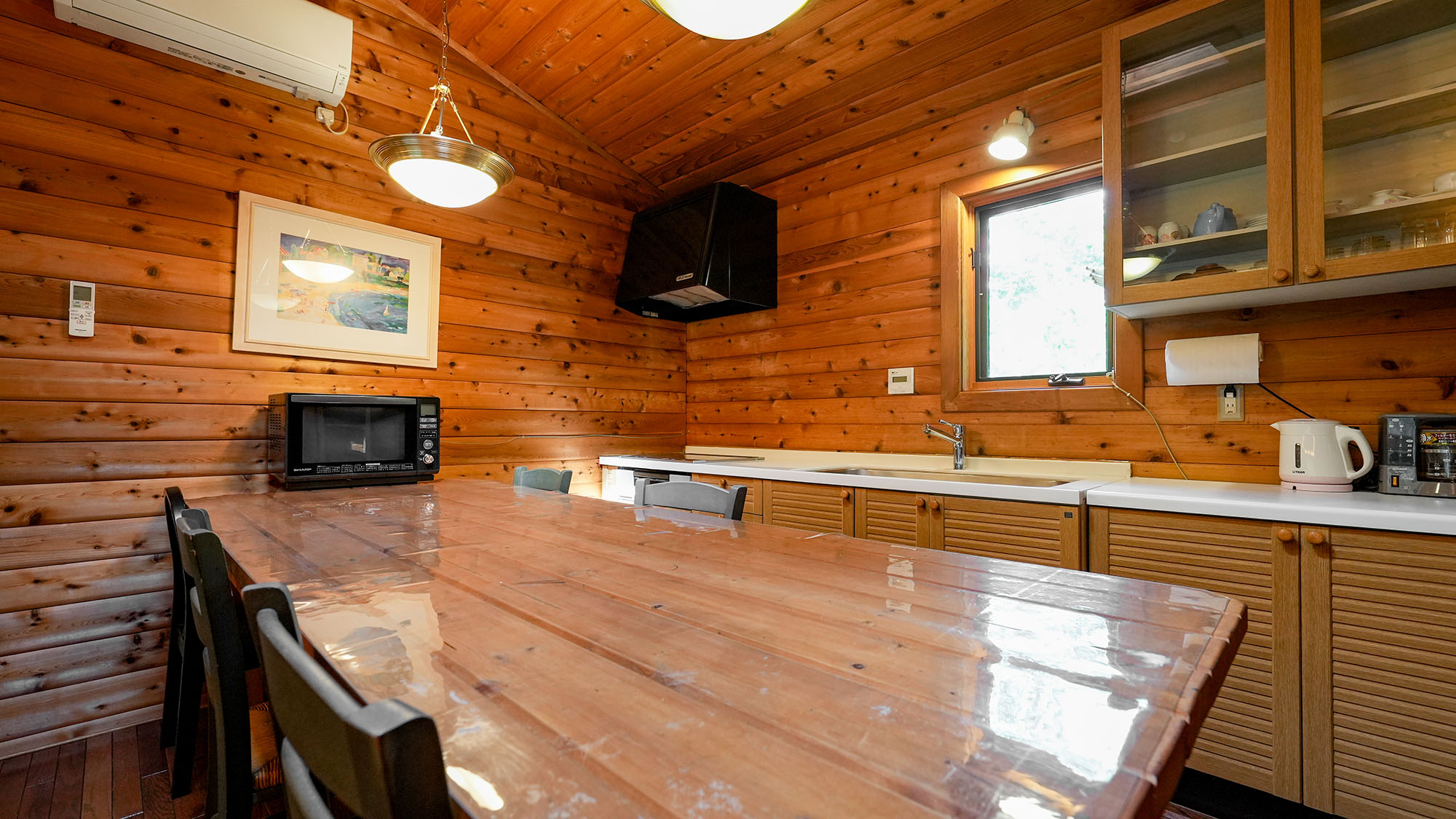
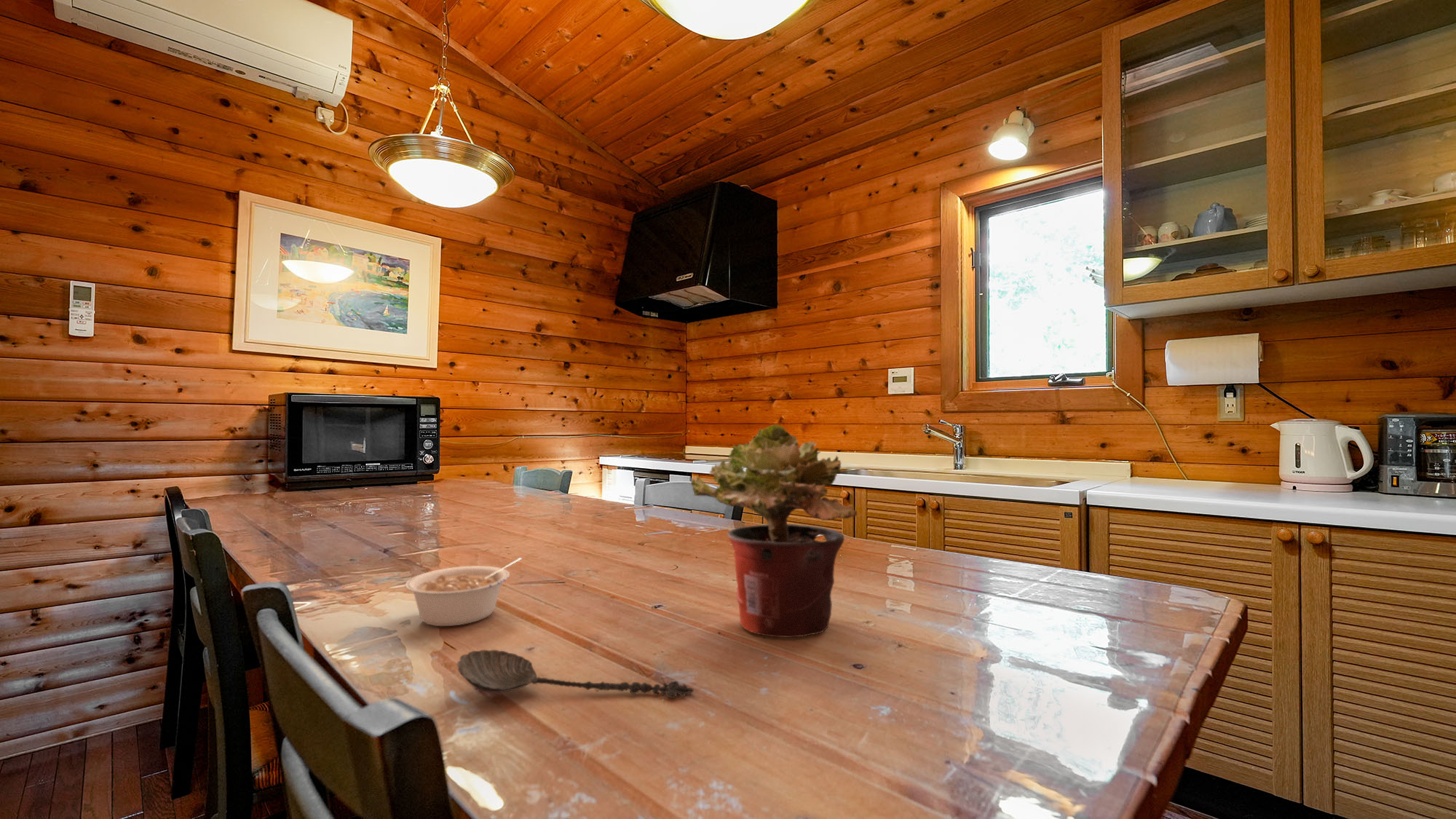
+ potted plant [690,424,858,638]
+ spoon [456,649,695,699]
+ legume [404,557,523,627]
